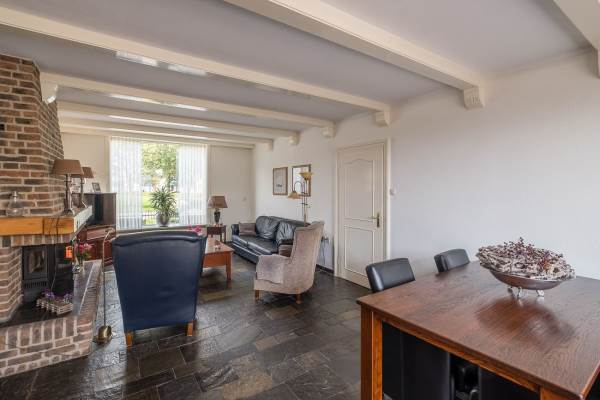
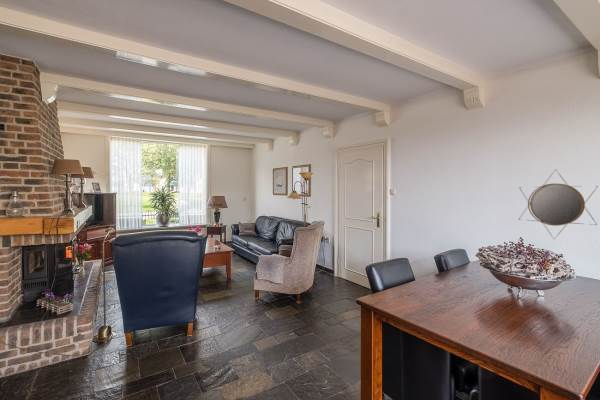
+ home mirror [518,168,599,240]
